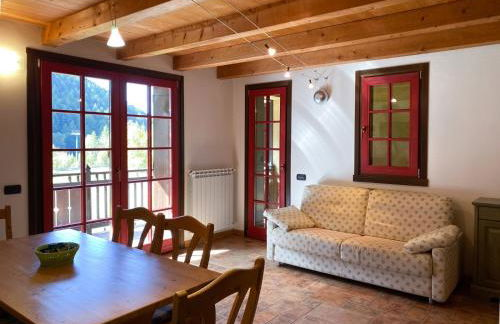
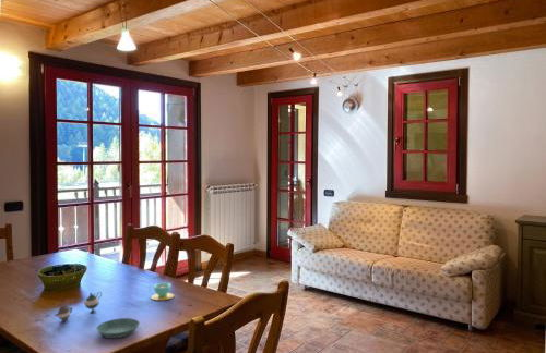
+ saucer [95,317,141,339]
+ teapot [54,291,103,322]
+ teacup [147,282,176,302]
